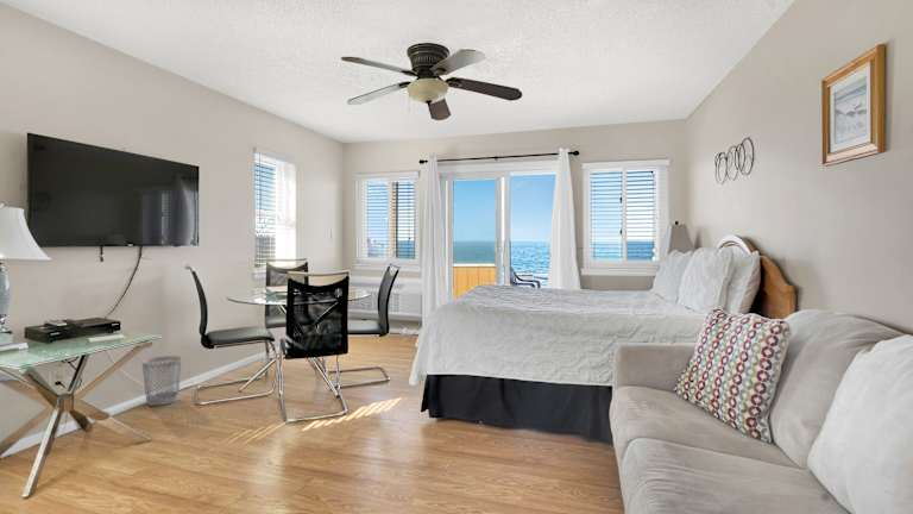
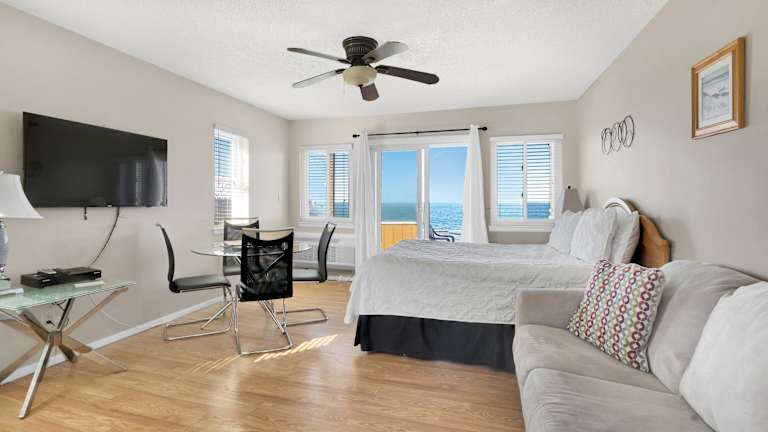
- wastebasket [140,355,183,407]
